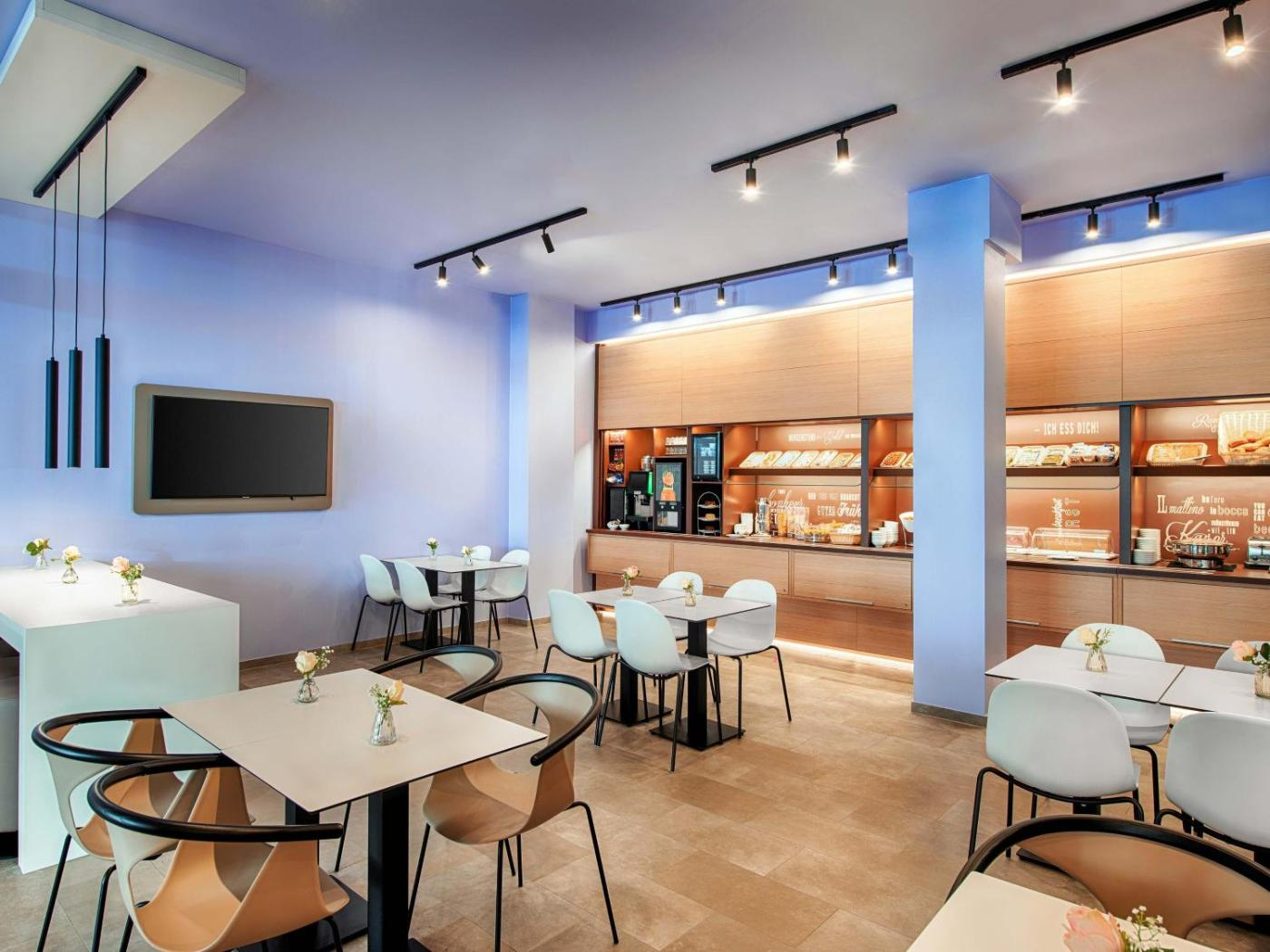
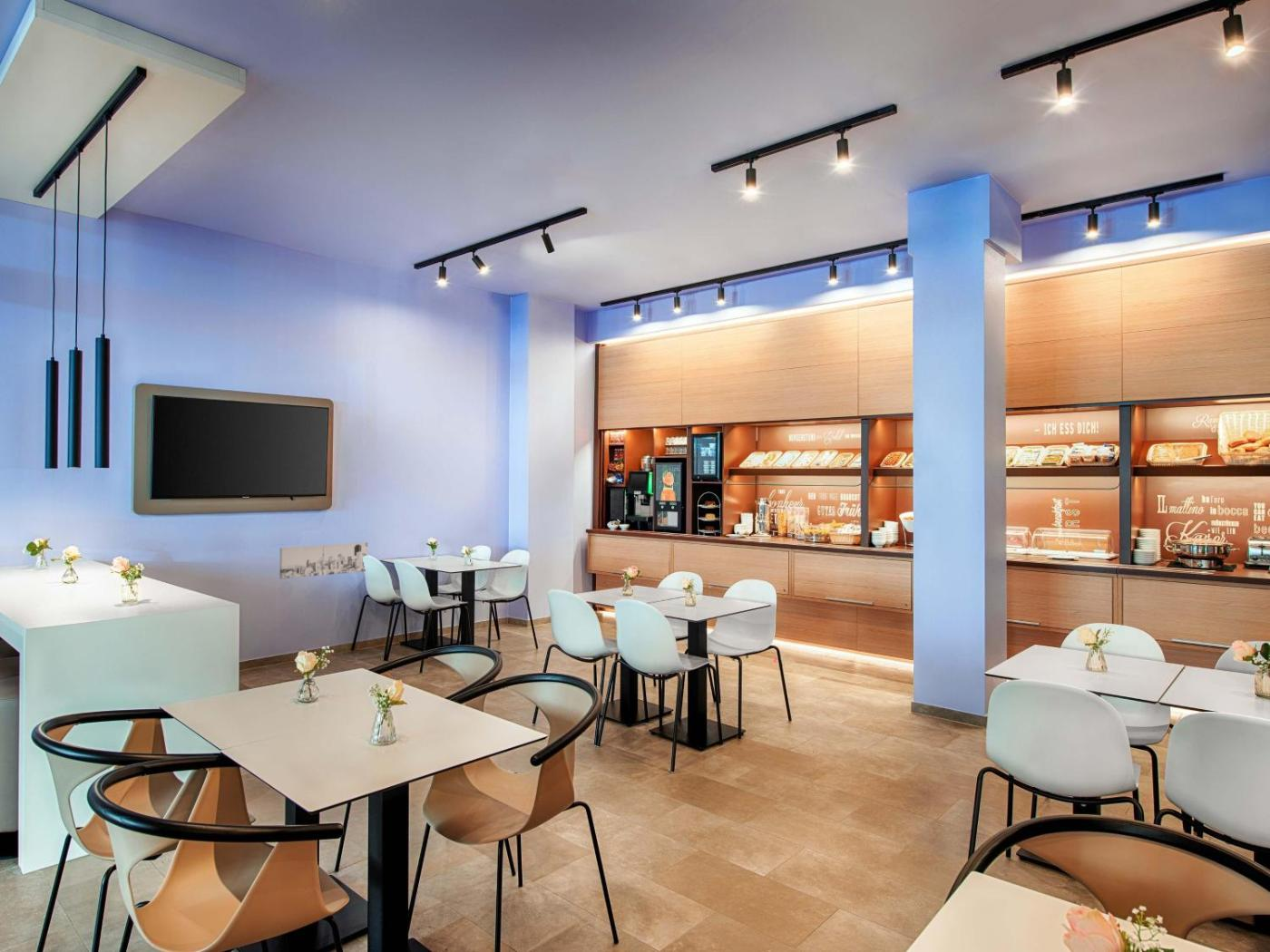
+ wall art [278,541,368,580]
